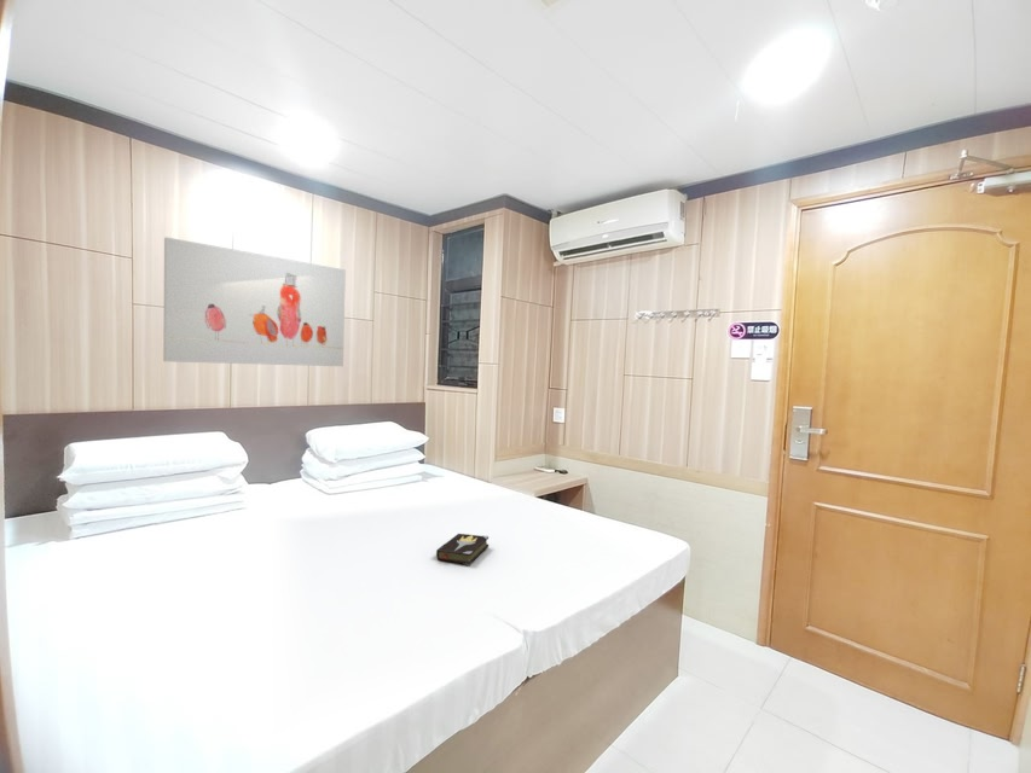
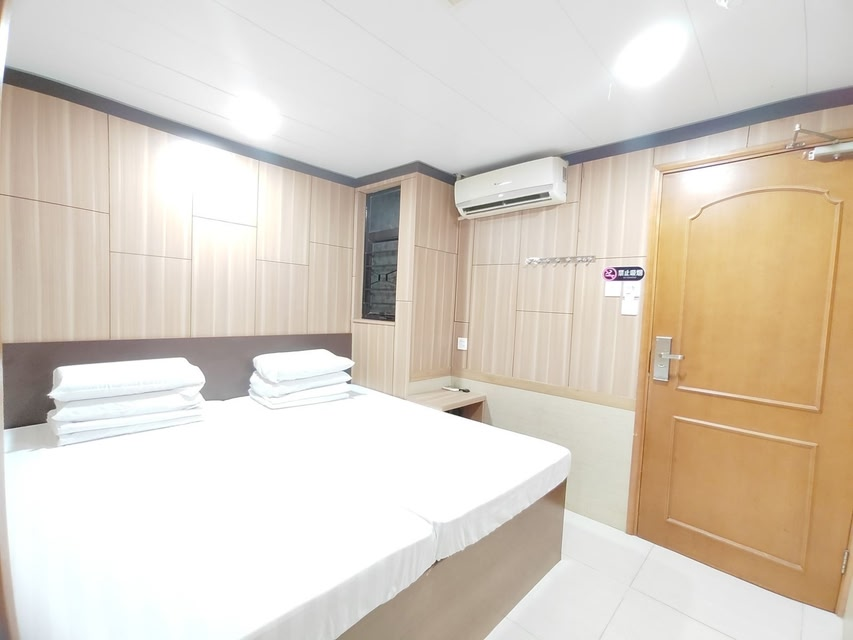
- hardback book [435,533,490,566]
- wall art [162,236,347,367]
